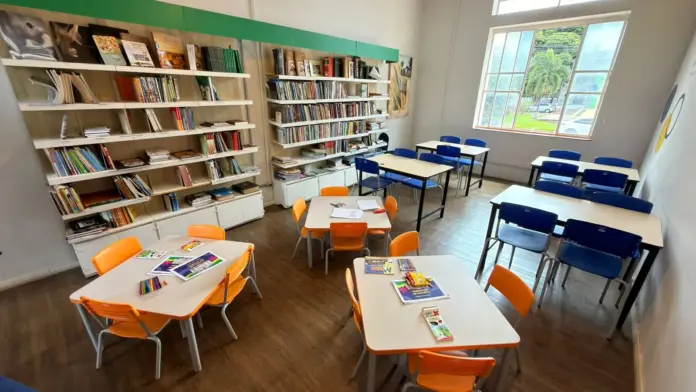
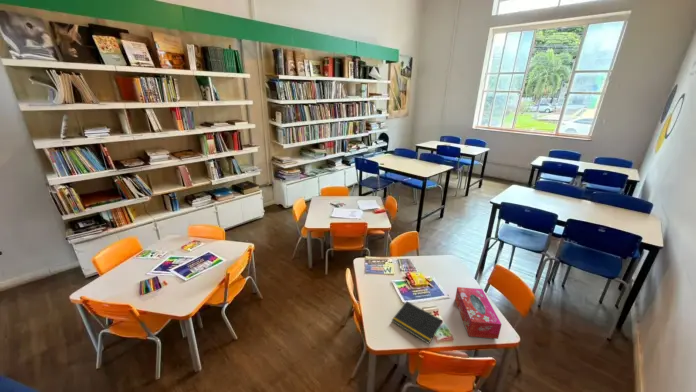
+ tissue box [454,286,503,340]
+ notepad [391,301,444,345]
